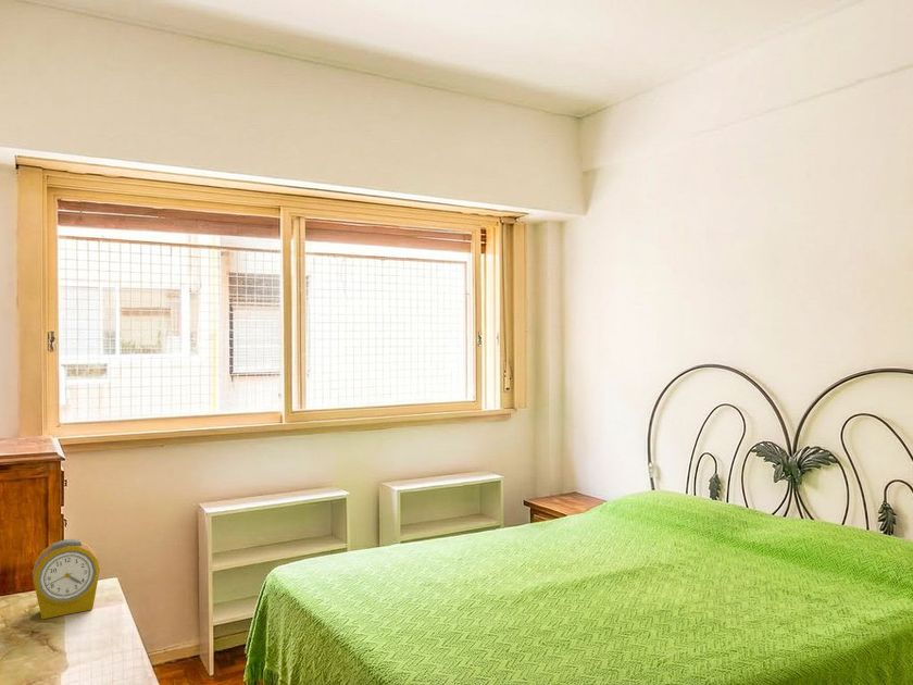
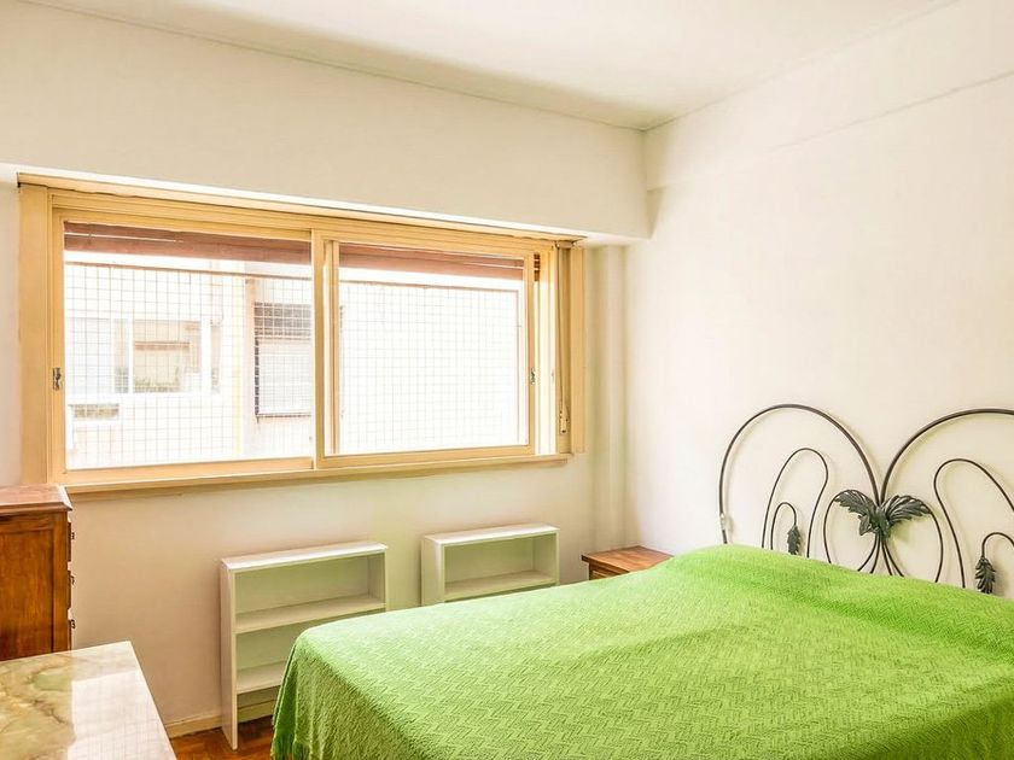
- alarm clock [32,538,101,620]
